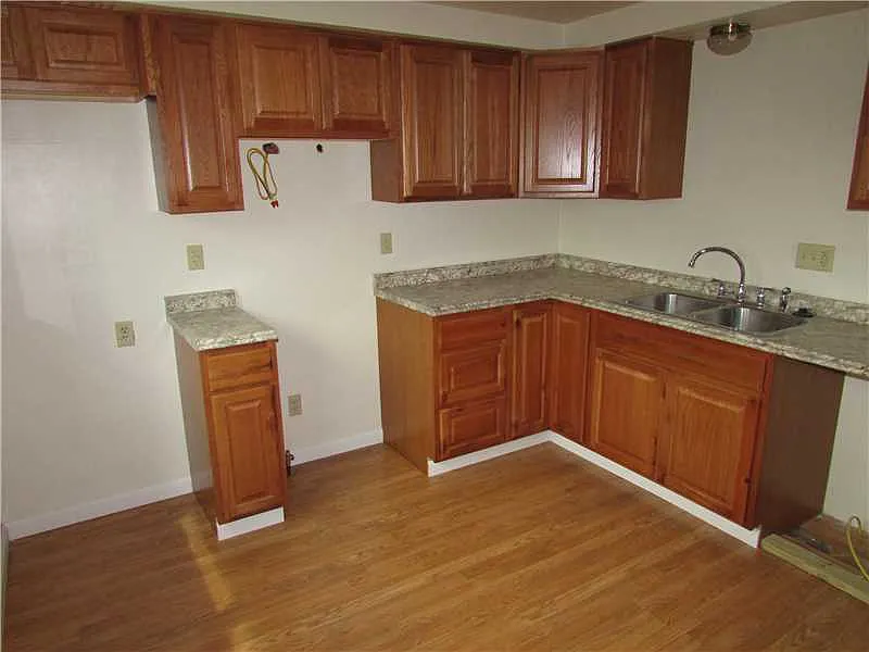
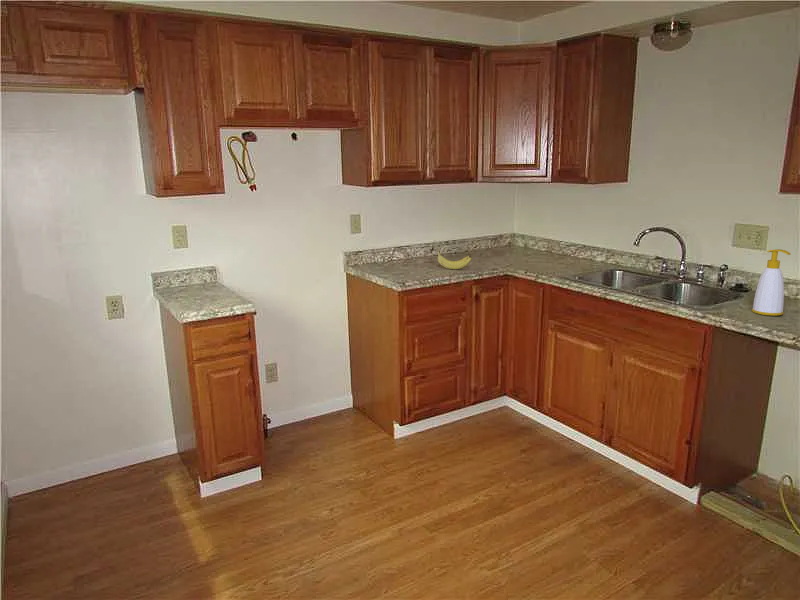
+ soap bottle [751,248,792,317]
+ fruit [435,246,472,270]
